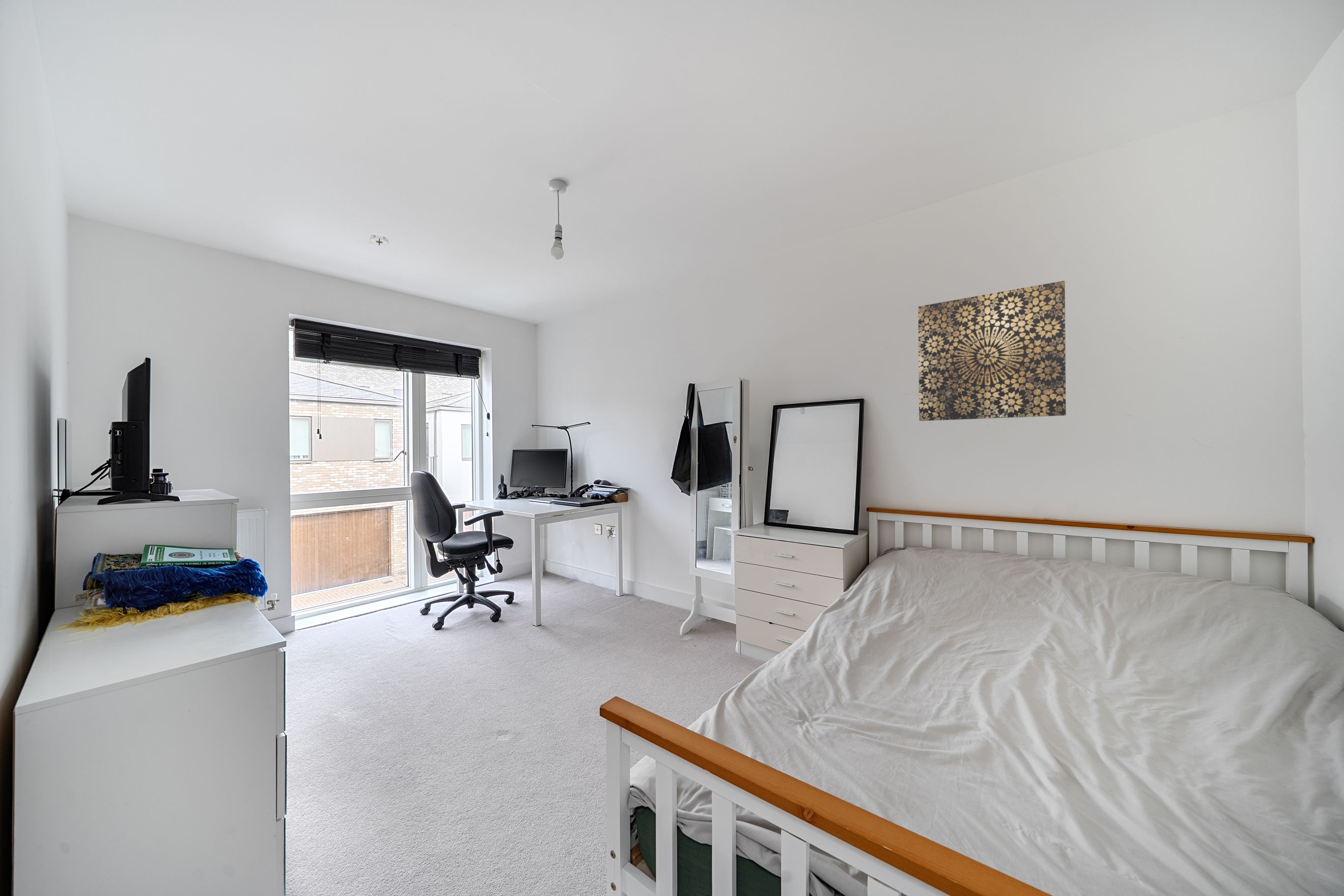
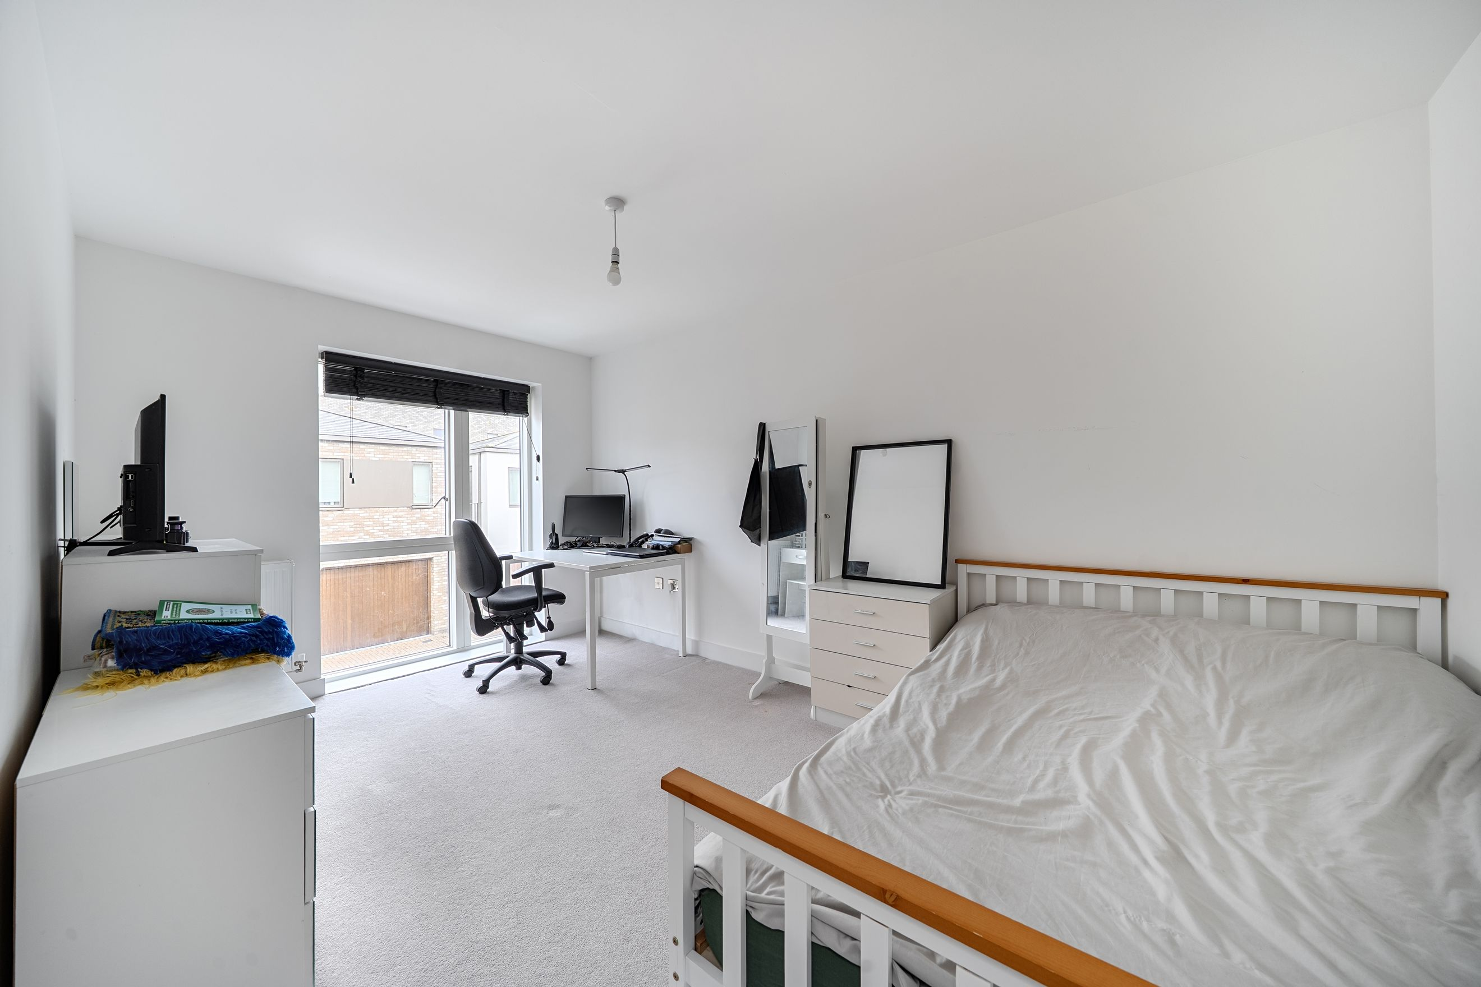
- wall art [918,280,1067,422]
- smoke detector [368,234,390,246]
